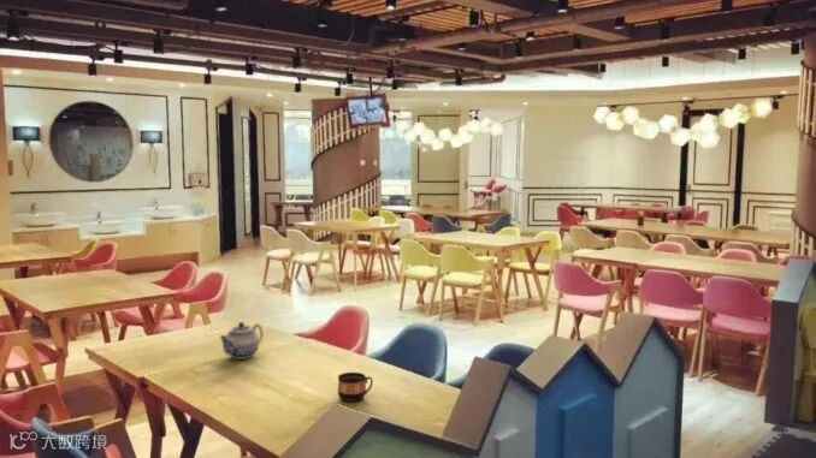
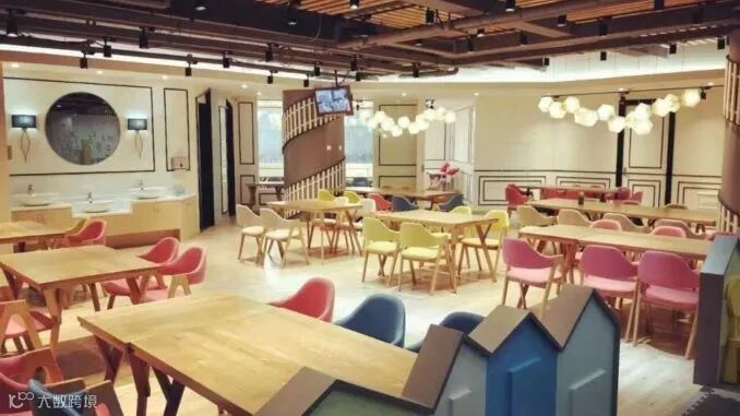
- teapot [219,321,264,361]
- cup [337,371,374,403]
